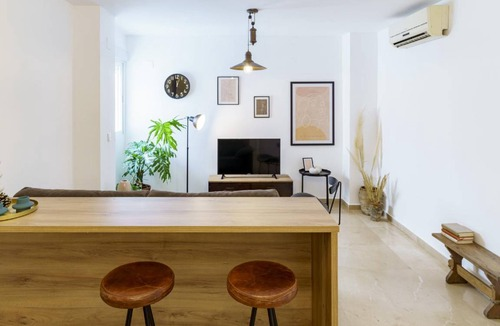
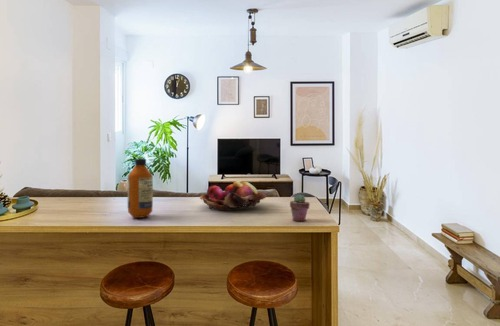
+ bottle [127,157,154,219]
+ fruit basket [199,180,267,211]
+ potted succulent [289,193,311,222]
